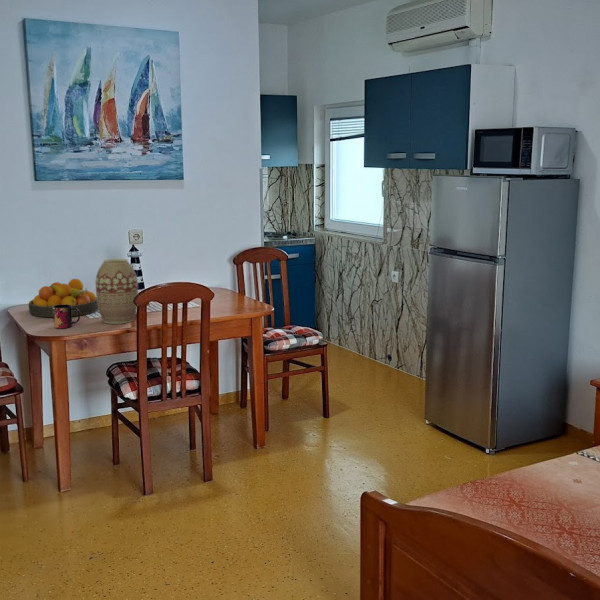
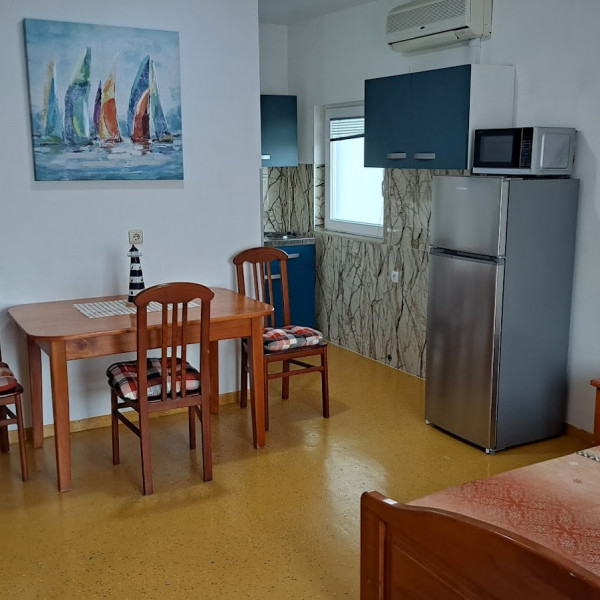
- fruit bowl [28,278,99,318]
- mug [53,304,81,329]
- vase [95,258,139,325]
